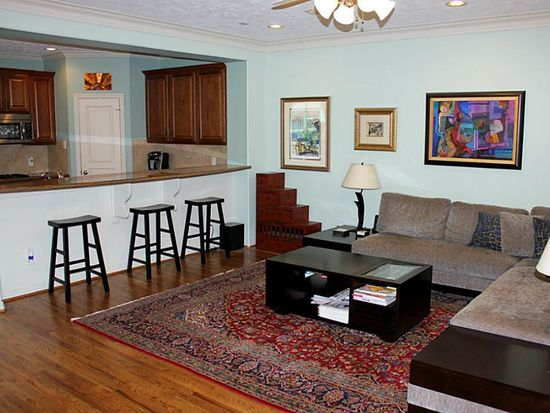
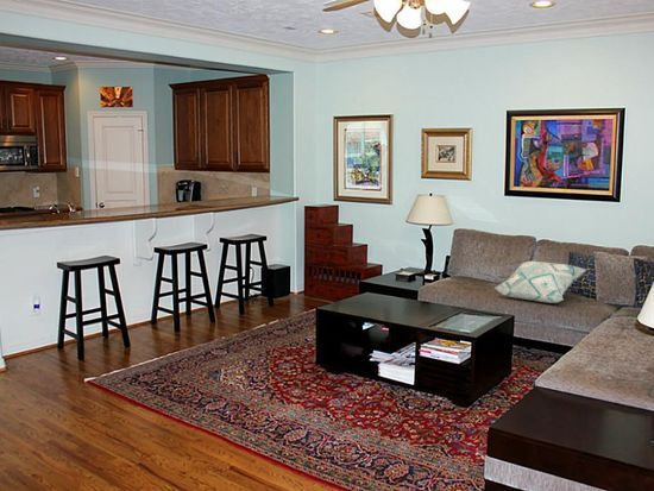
+ decorative pillow [493,260,587,304]
